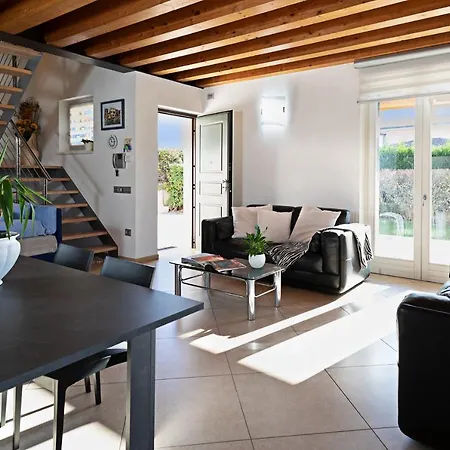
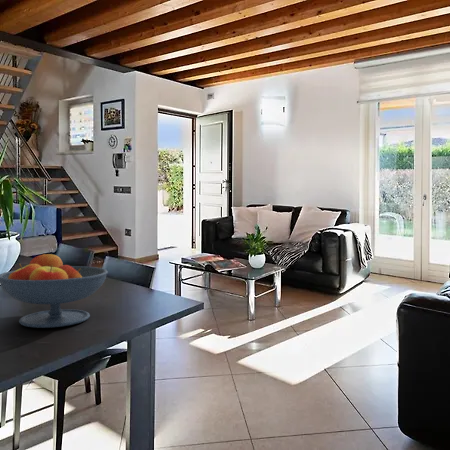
+ fruit bowl [0,252,109,329]
